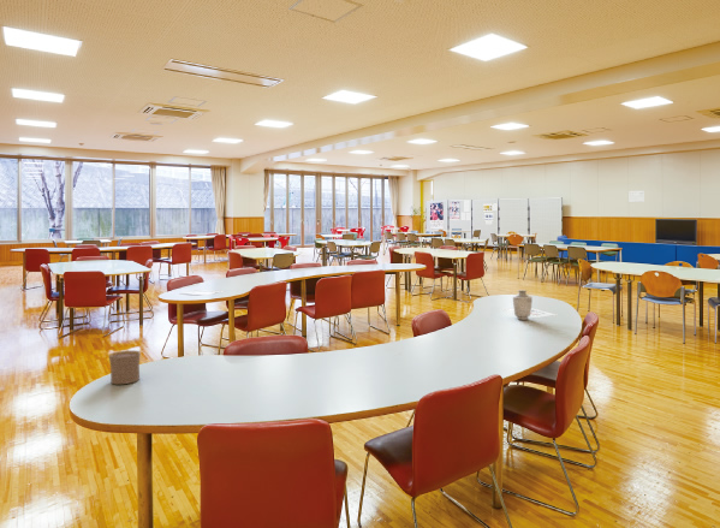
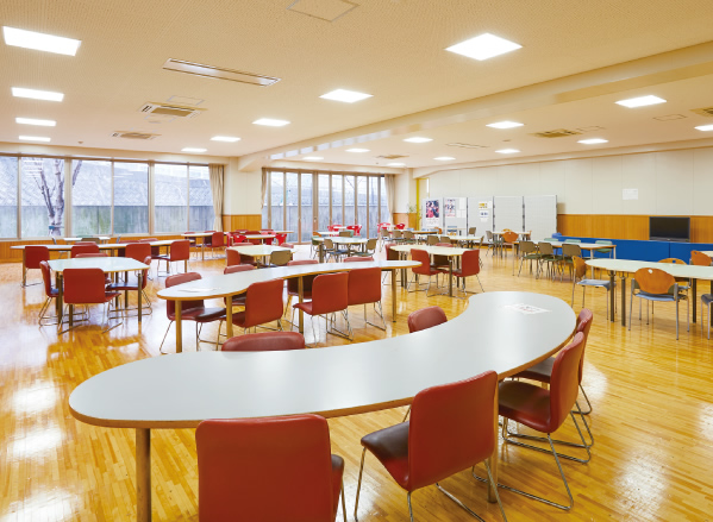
- vase [512,289,534,321]
- cup [108,350,142,385]
